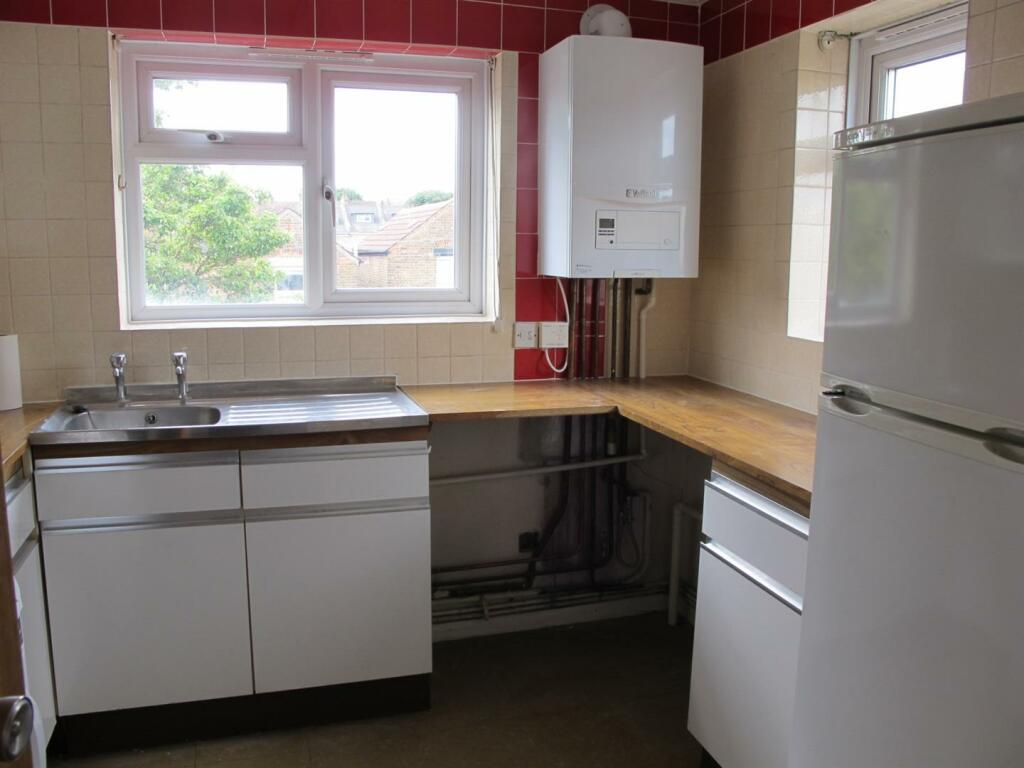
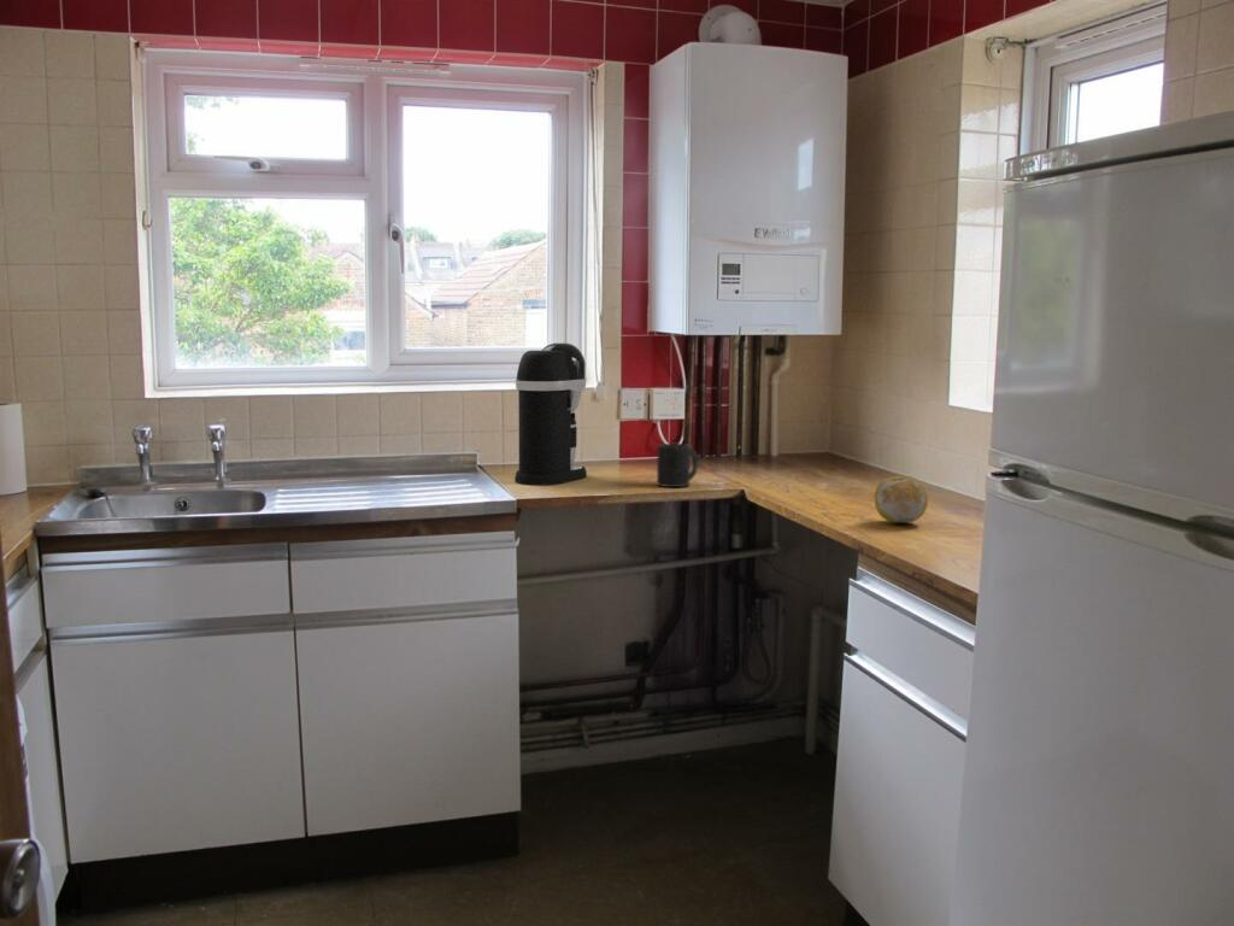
+ mug [656,443,699,488]
+ fruit [874,474,929,524]
+ coffee maker [513,341,588,486]
